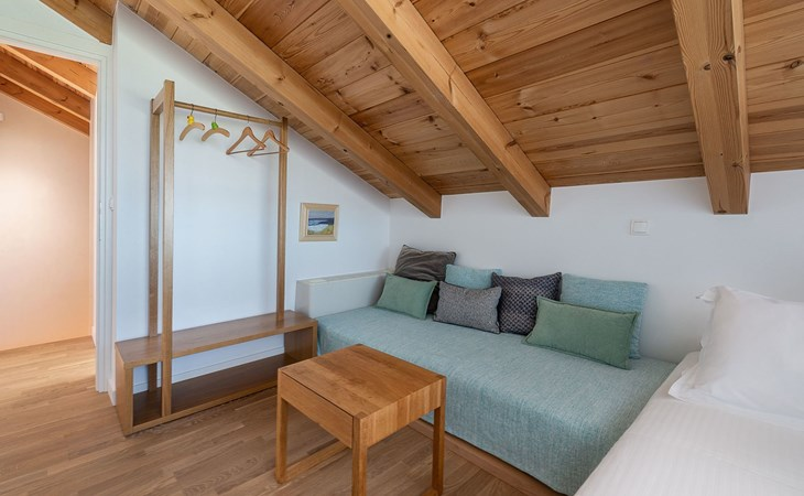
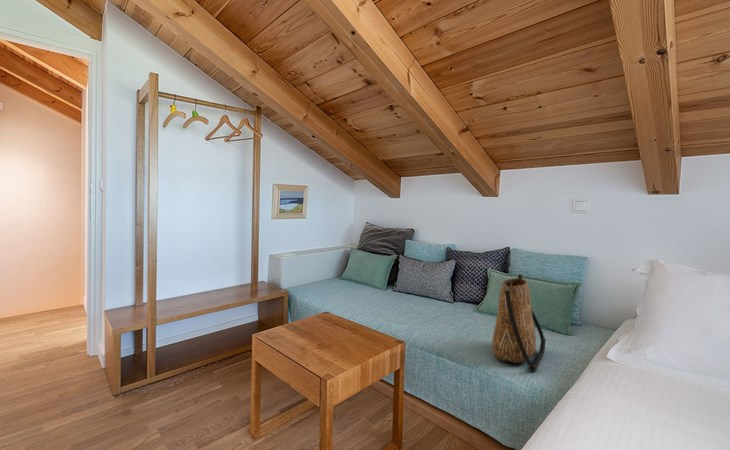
+ tote bag [491,274,547,373]
